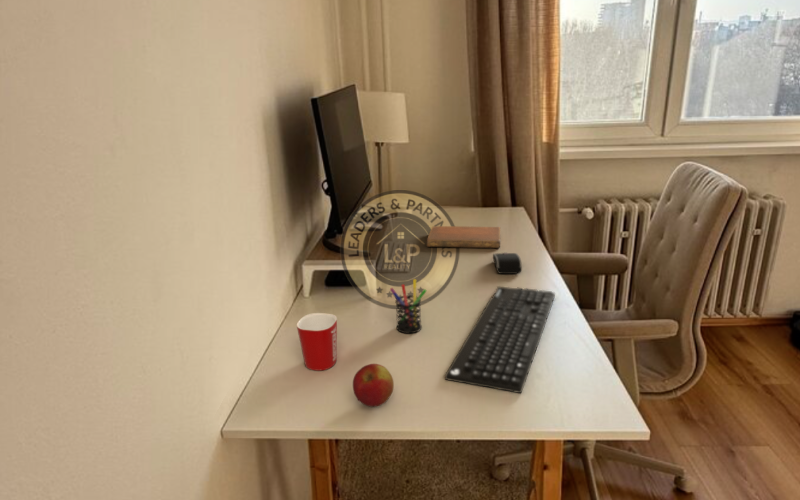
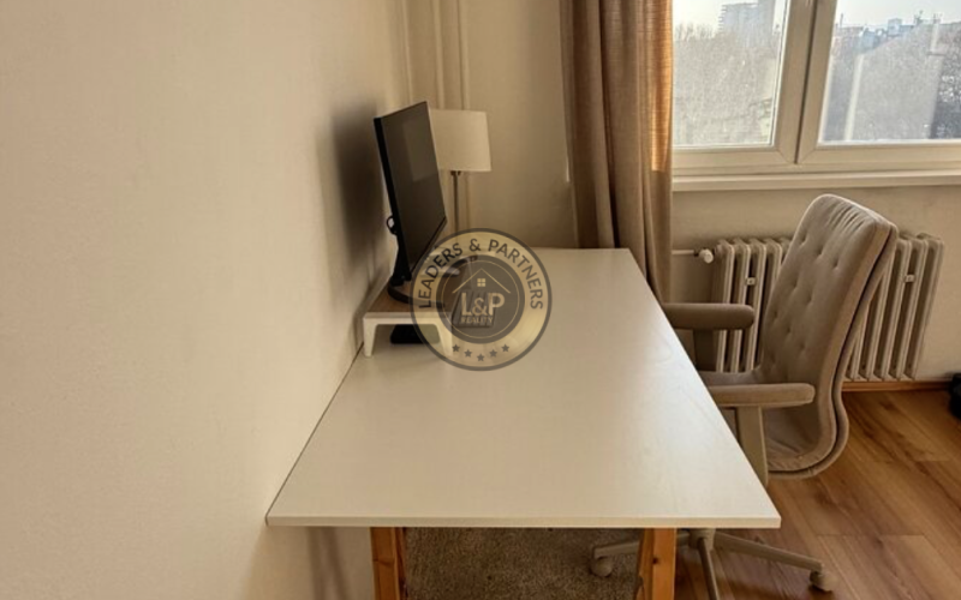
- apple [352,363,395,408]
- pen holder [389,278,427,334]
- keyboard [444,285,556,394]
- notebook [426,225,501,249]
- computer mouse [492,252,523,275]
- mug [296,312,338,372]
